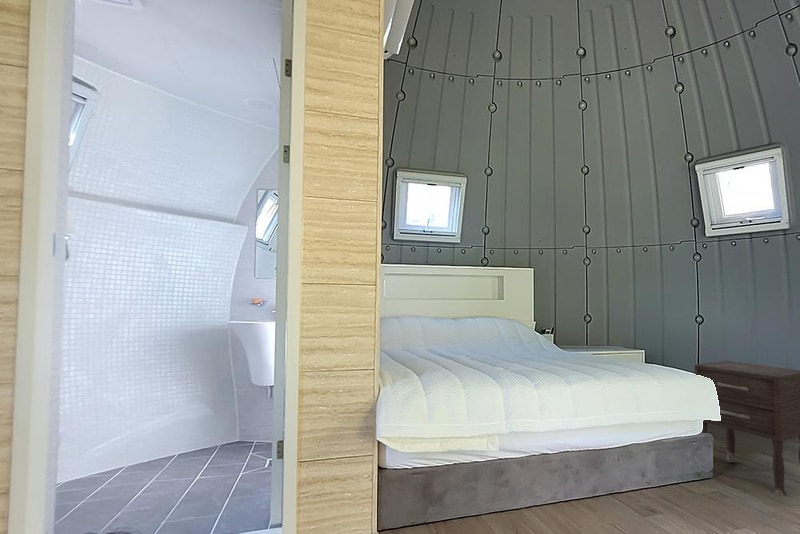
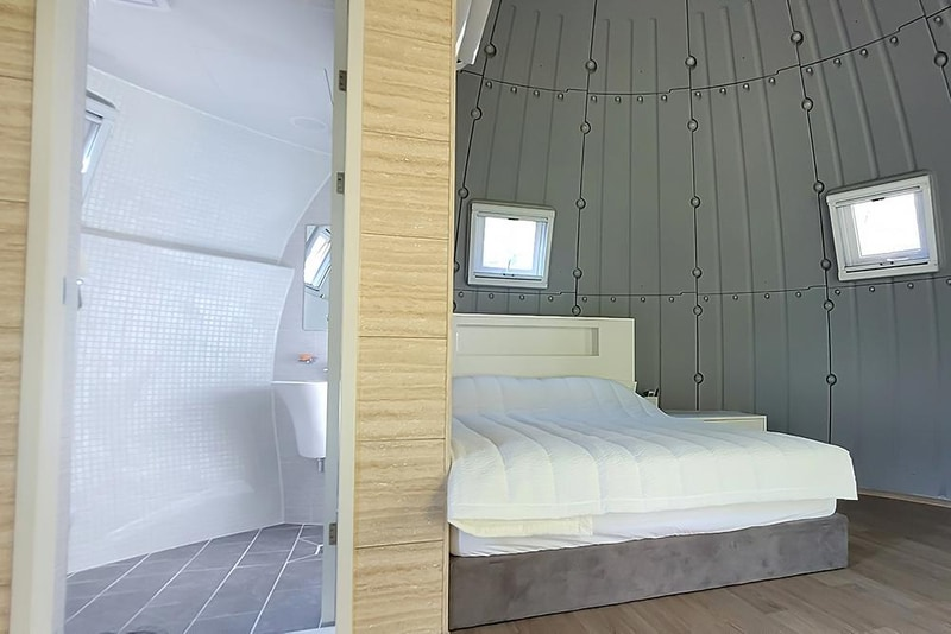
- nightstand [694,360,800,497]
